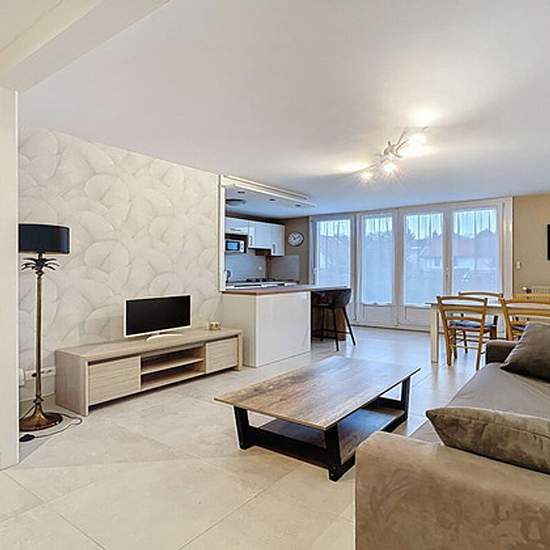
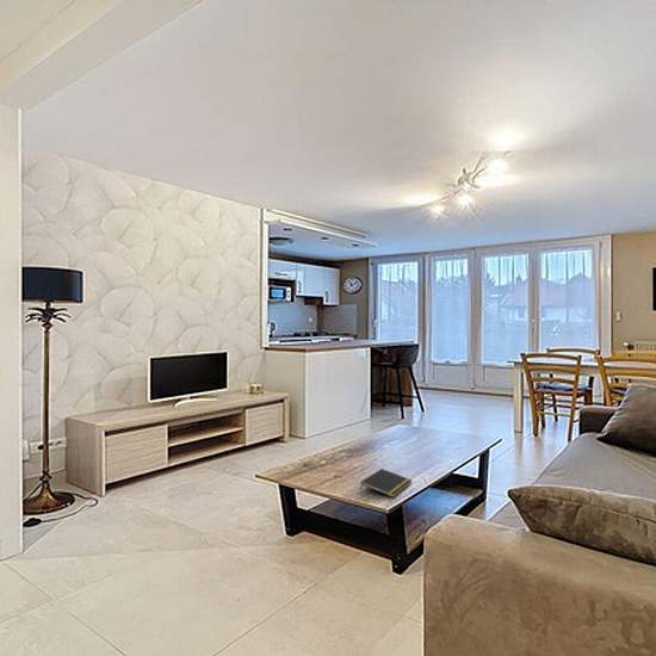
+ notepad [359,468,413,499]
